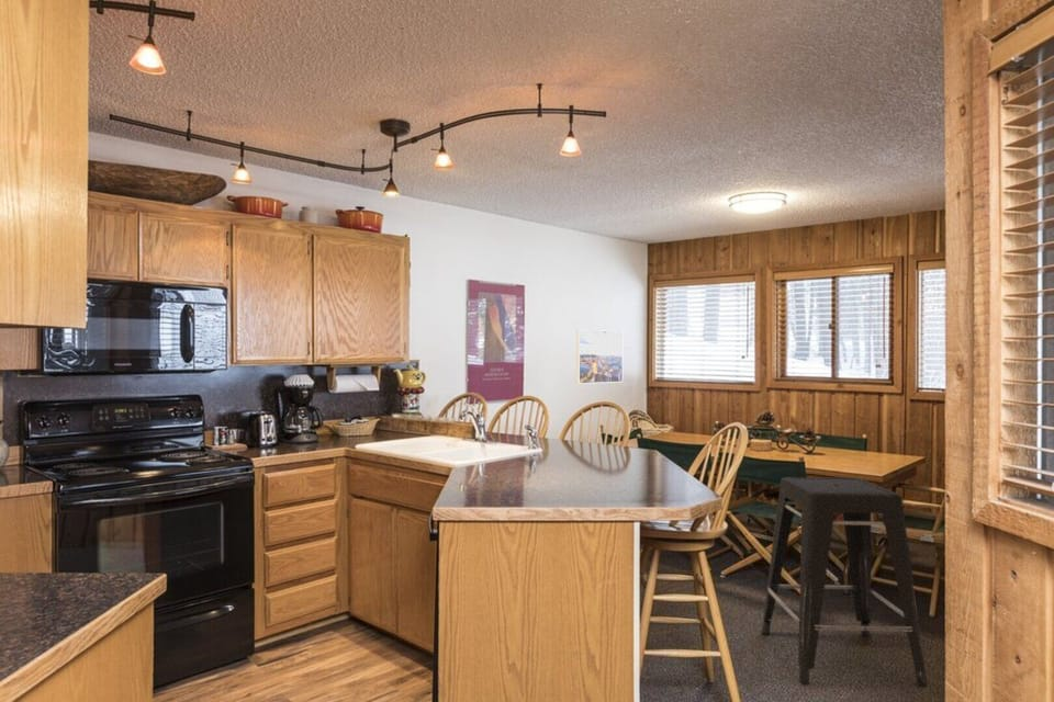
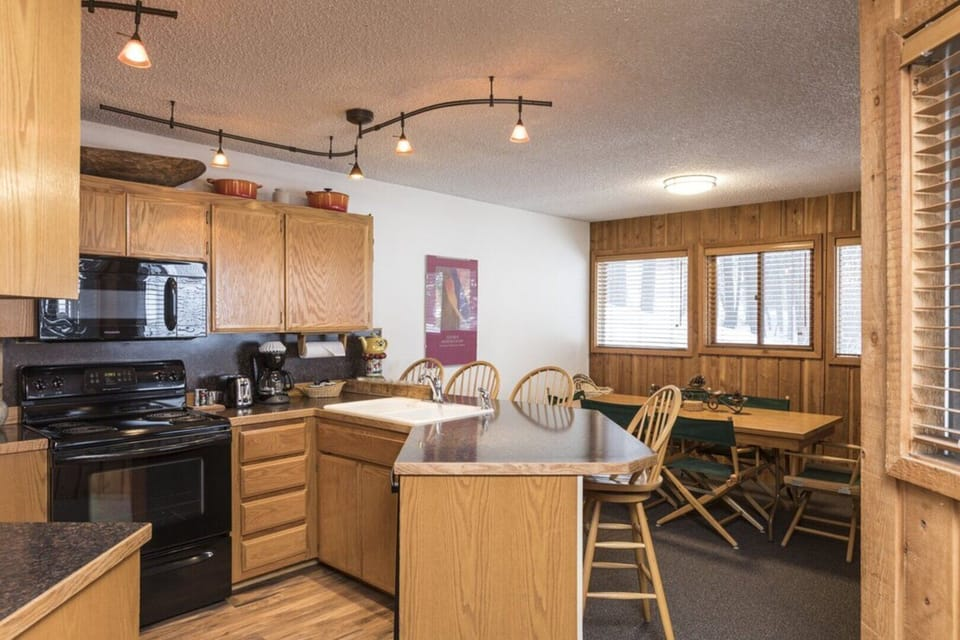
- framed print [575,329,624,385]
- stool [761,476,928,689]
